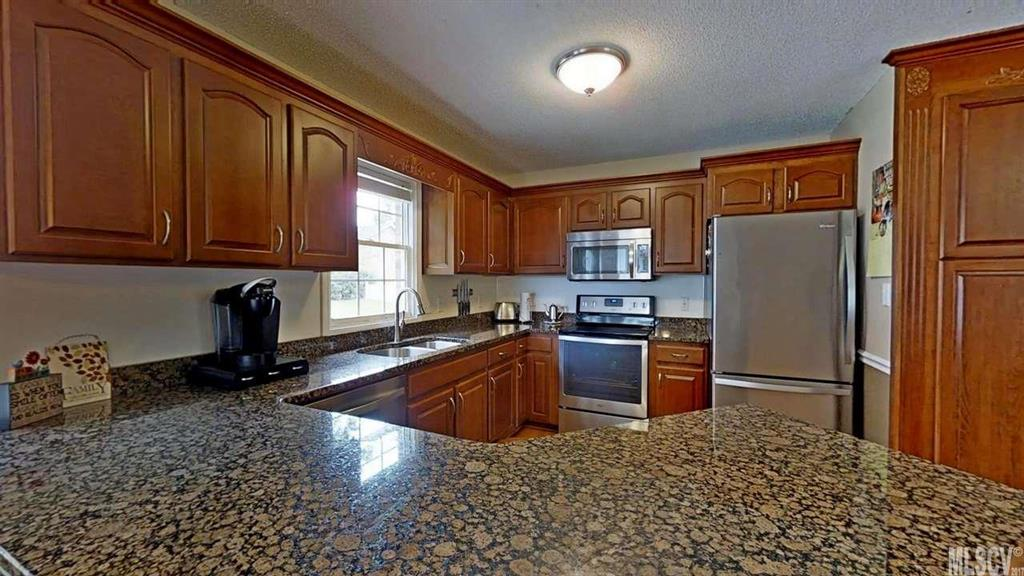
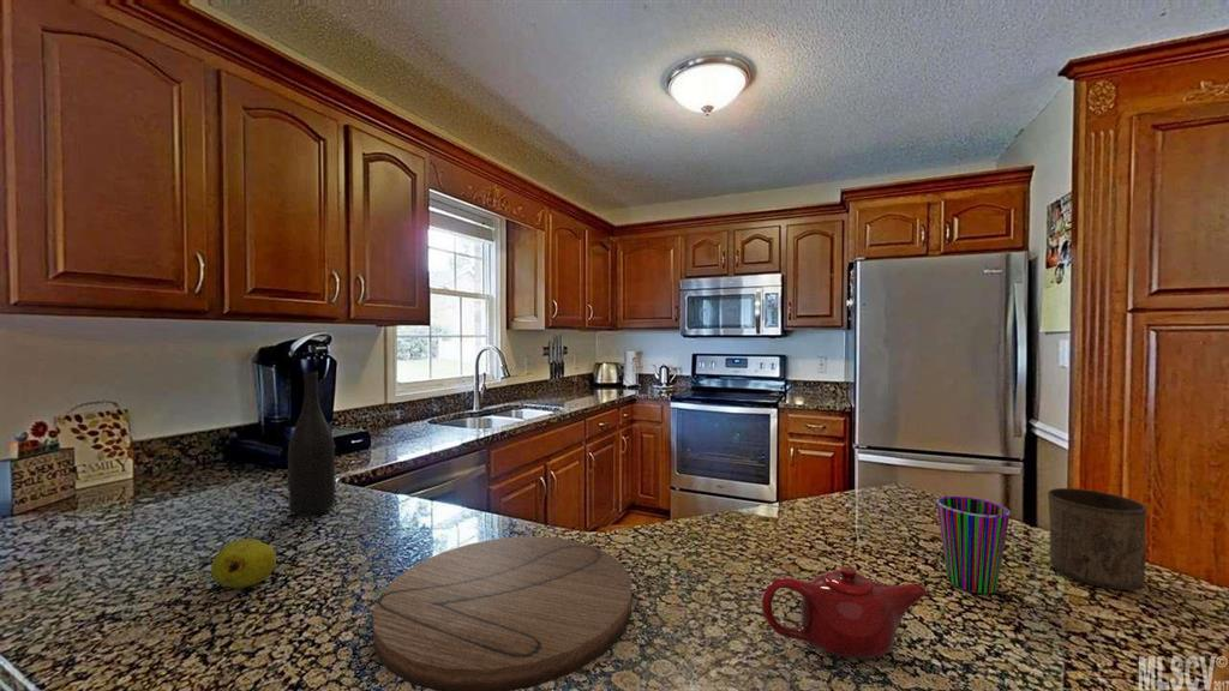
+ wine bottle [287,371,336,517]
+ cup [935,494,1012,595]
+ fruit [210,537,296,589]
+ cup [1047,487,1147,591]
+ teapot [761,565,930,660]
+ cutting board [372,535,633,691]
